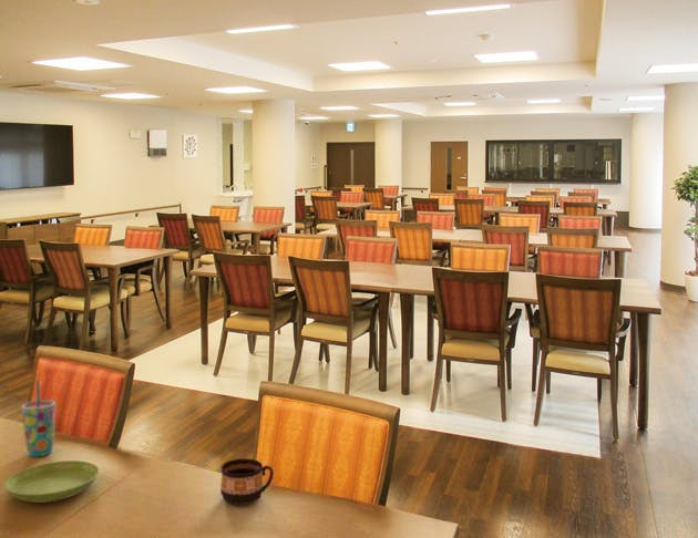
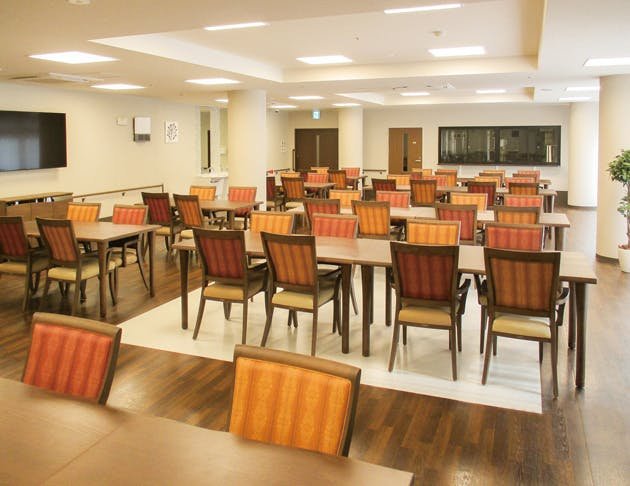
- saucer [3,459,100,504]
- cup [219,457,275,506]
- cup [21,379,57,457]
